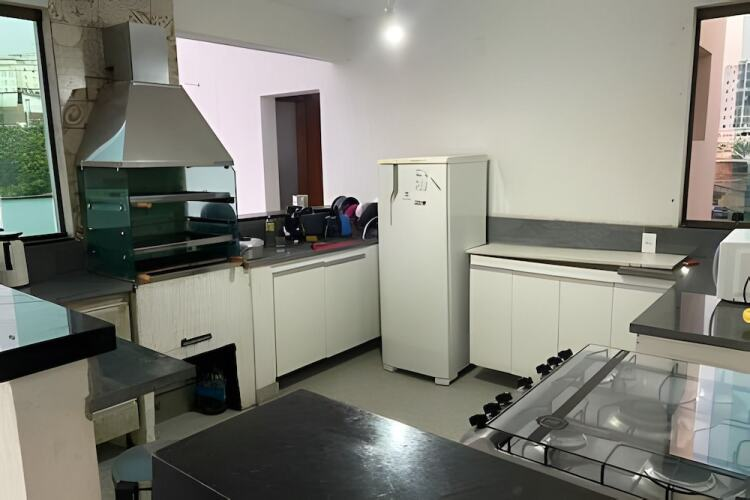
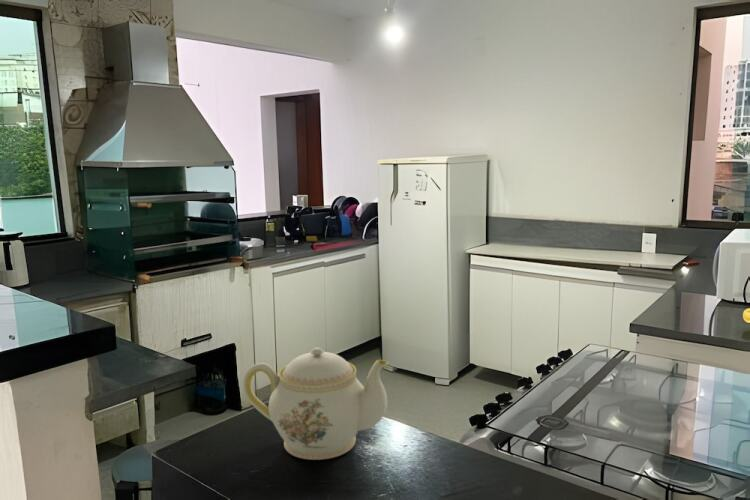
+ teapot [242,347,389,461]
